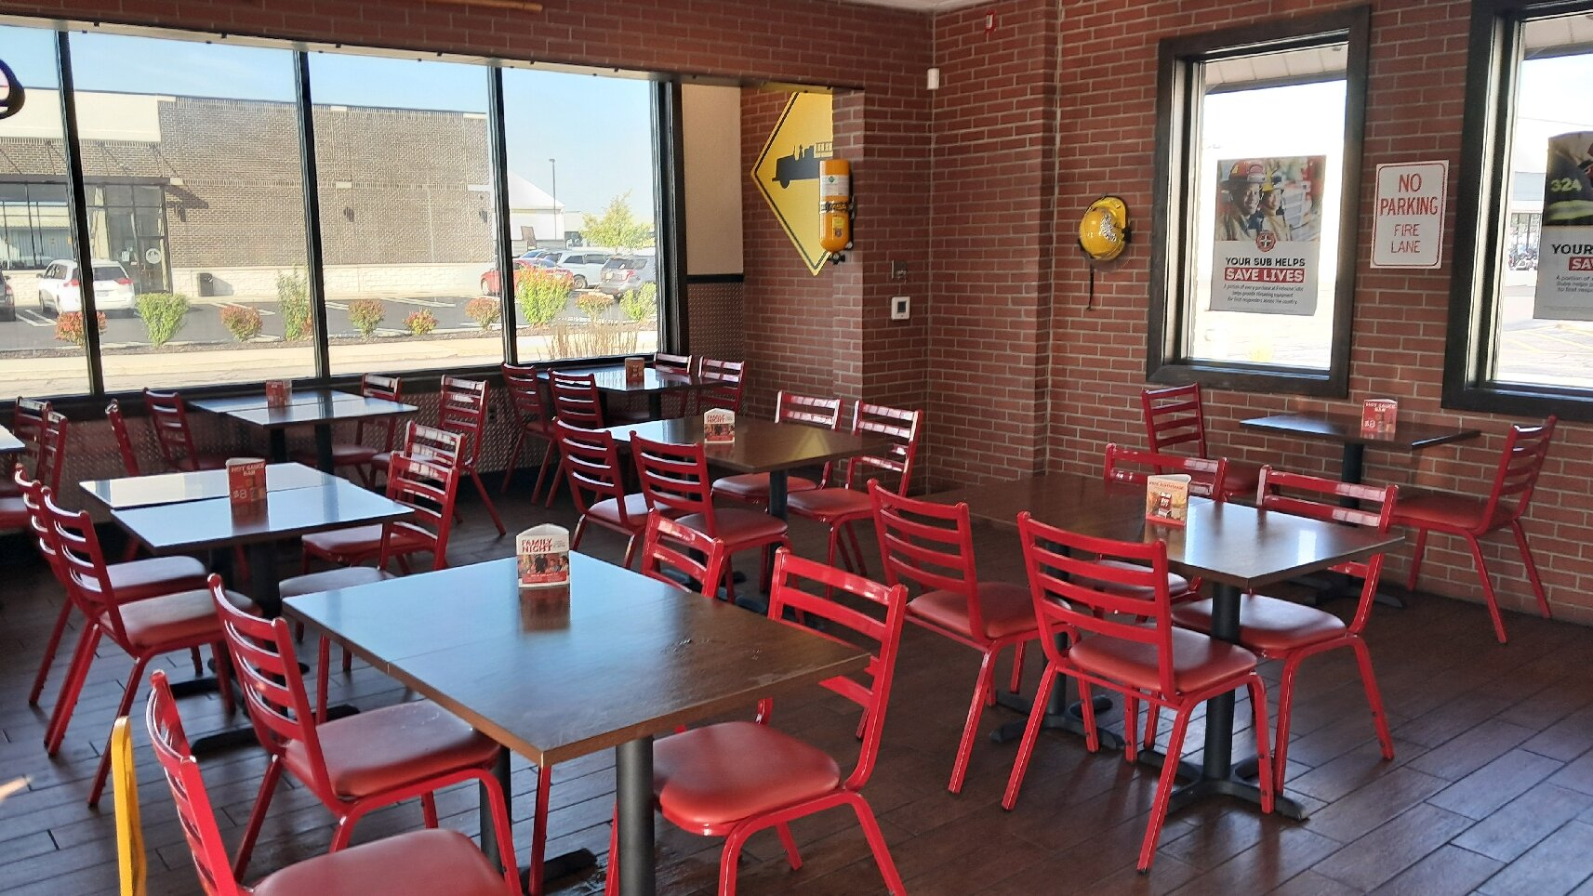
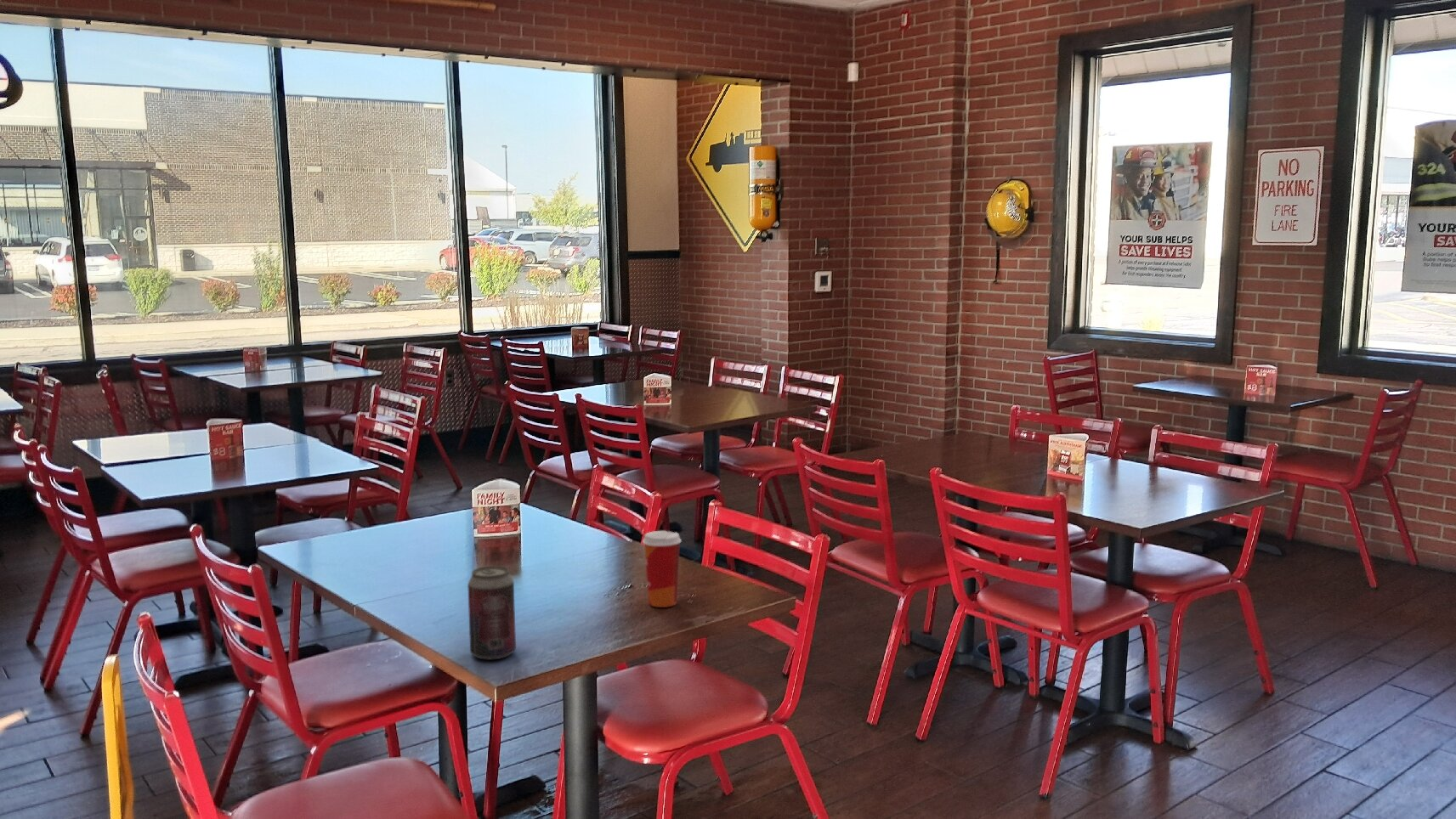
+ paper cup [642,530,683,608]
+ beverage can [467,565,517,661]
